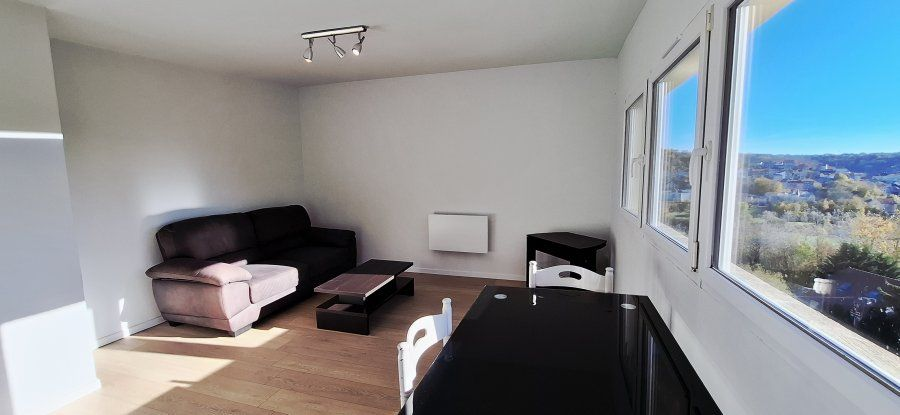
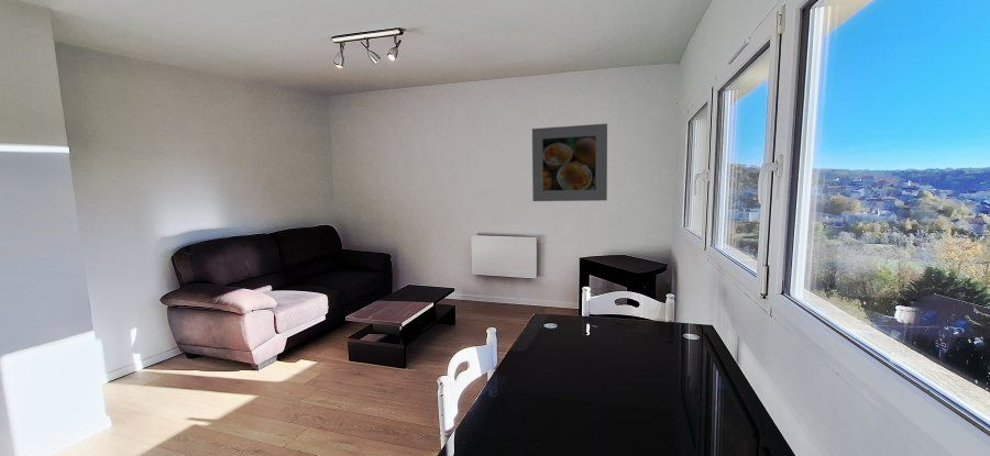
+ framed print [531,123,608,202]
